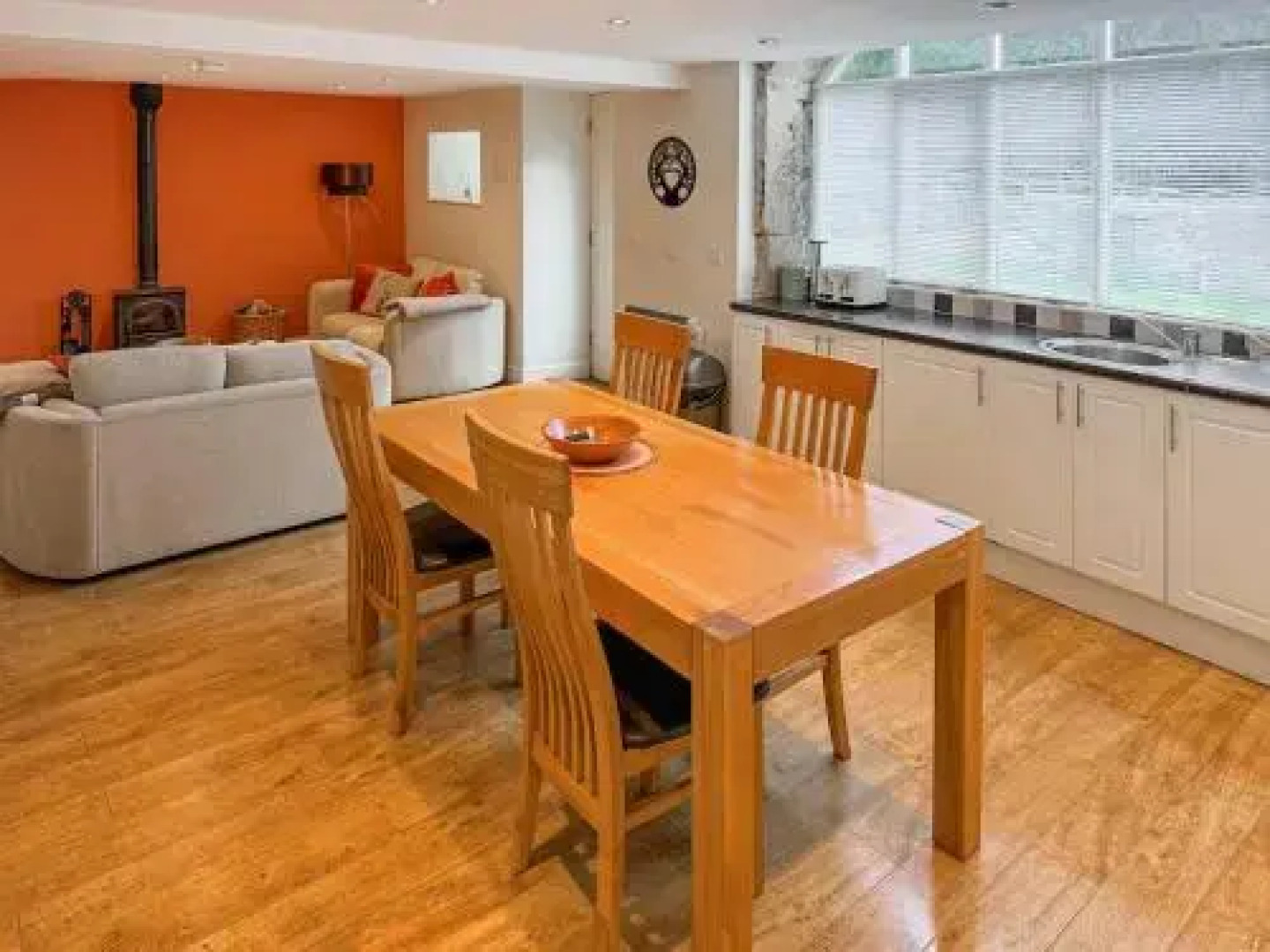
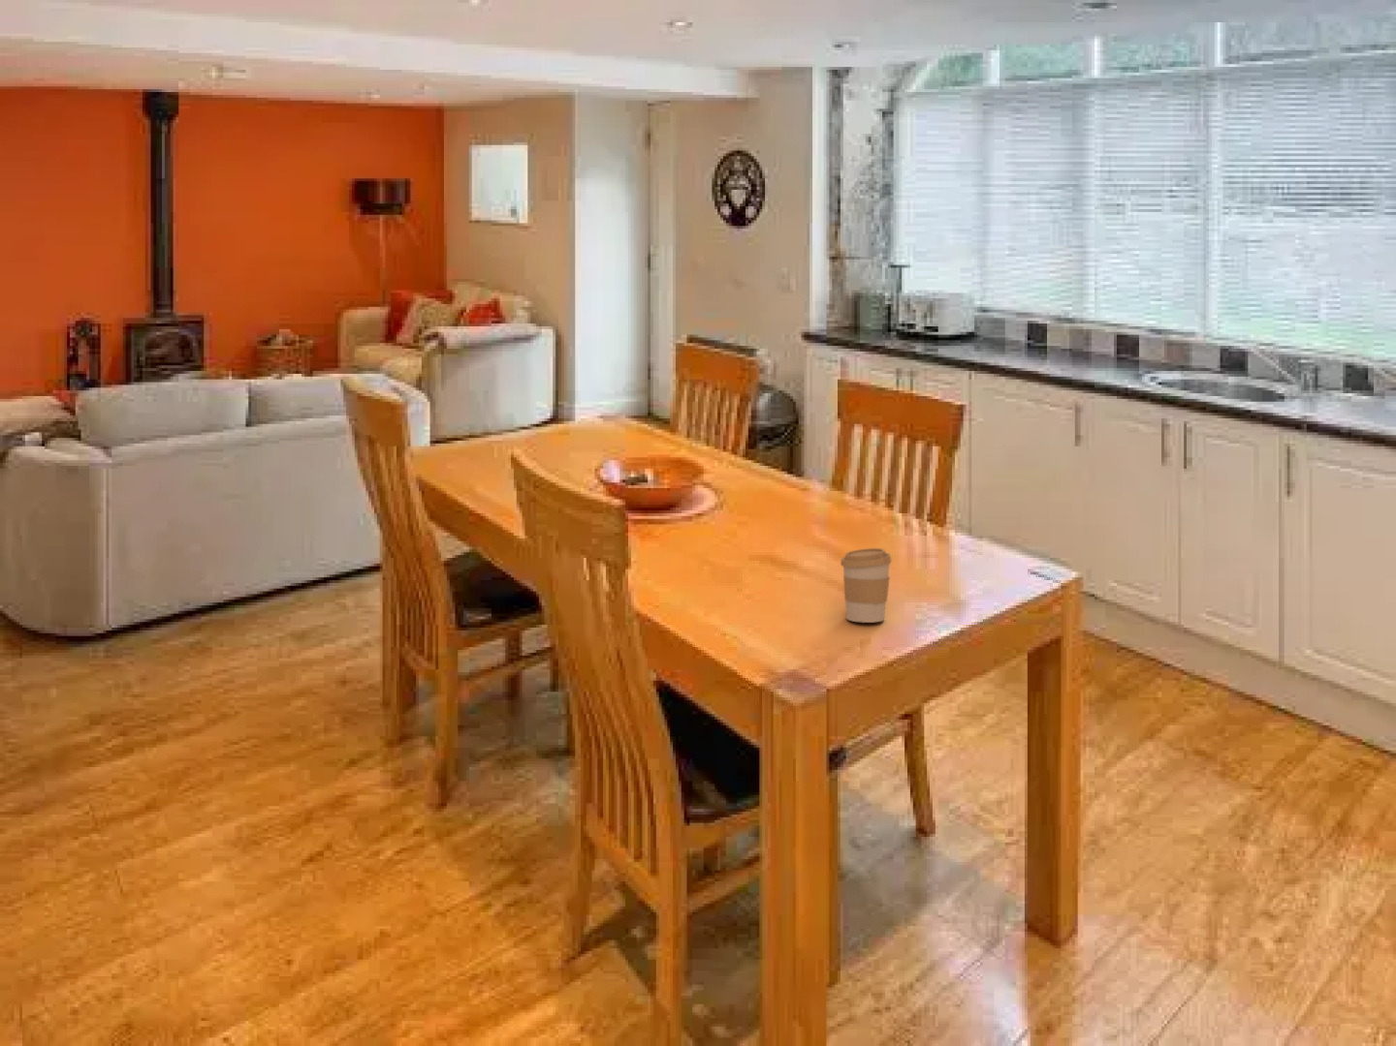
+ coffee cup [840,547,893,624]
